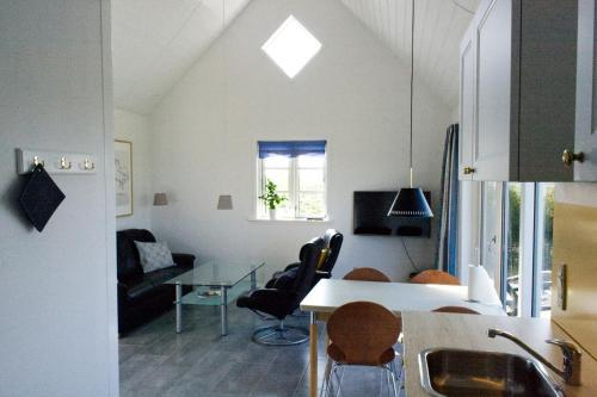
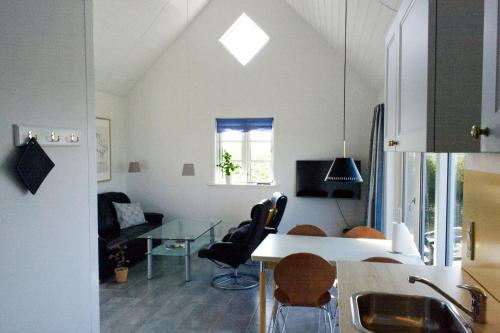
+ potted plant [108,243,130,283]
